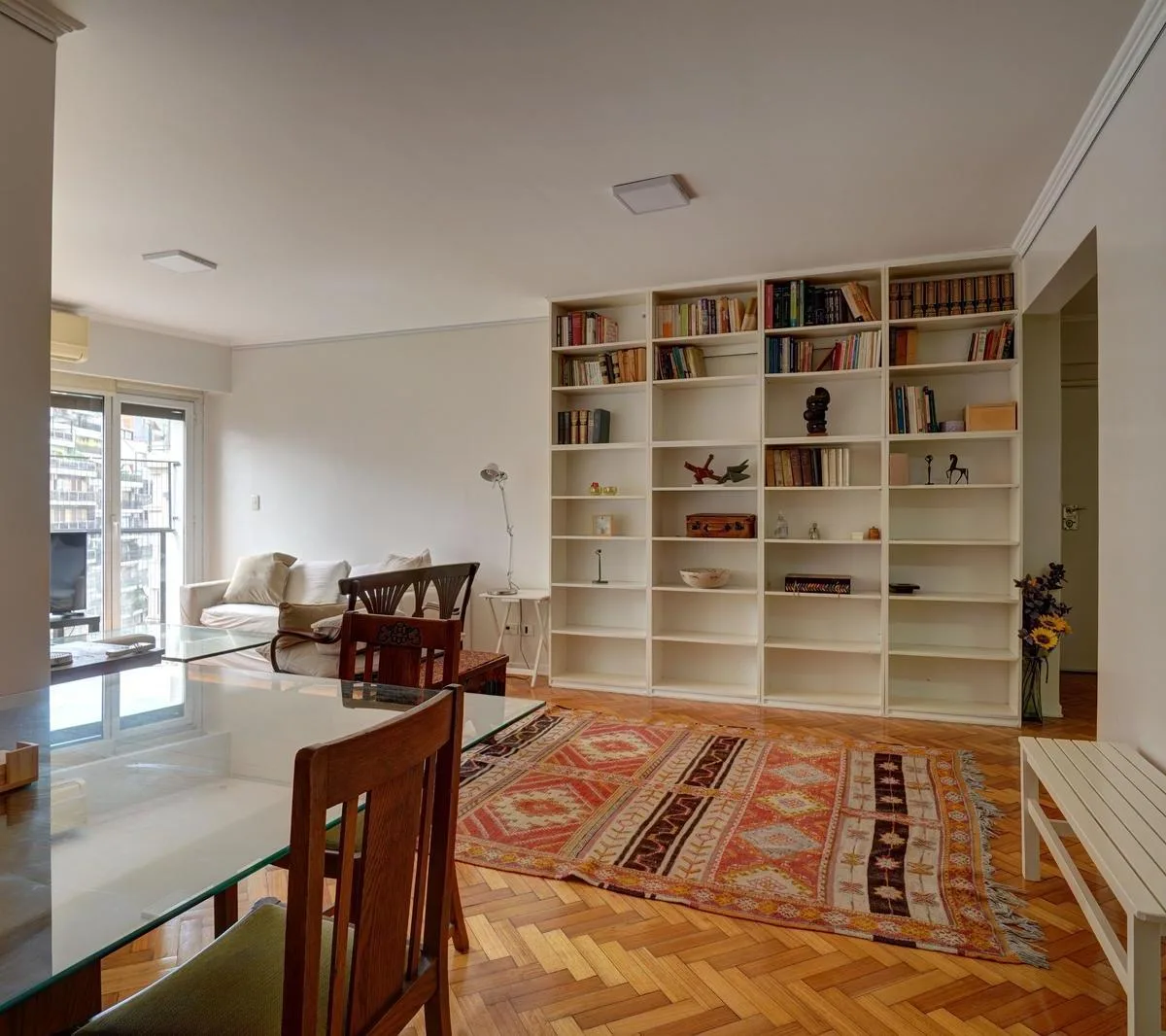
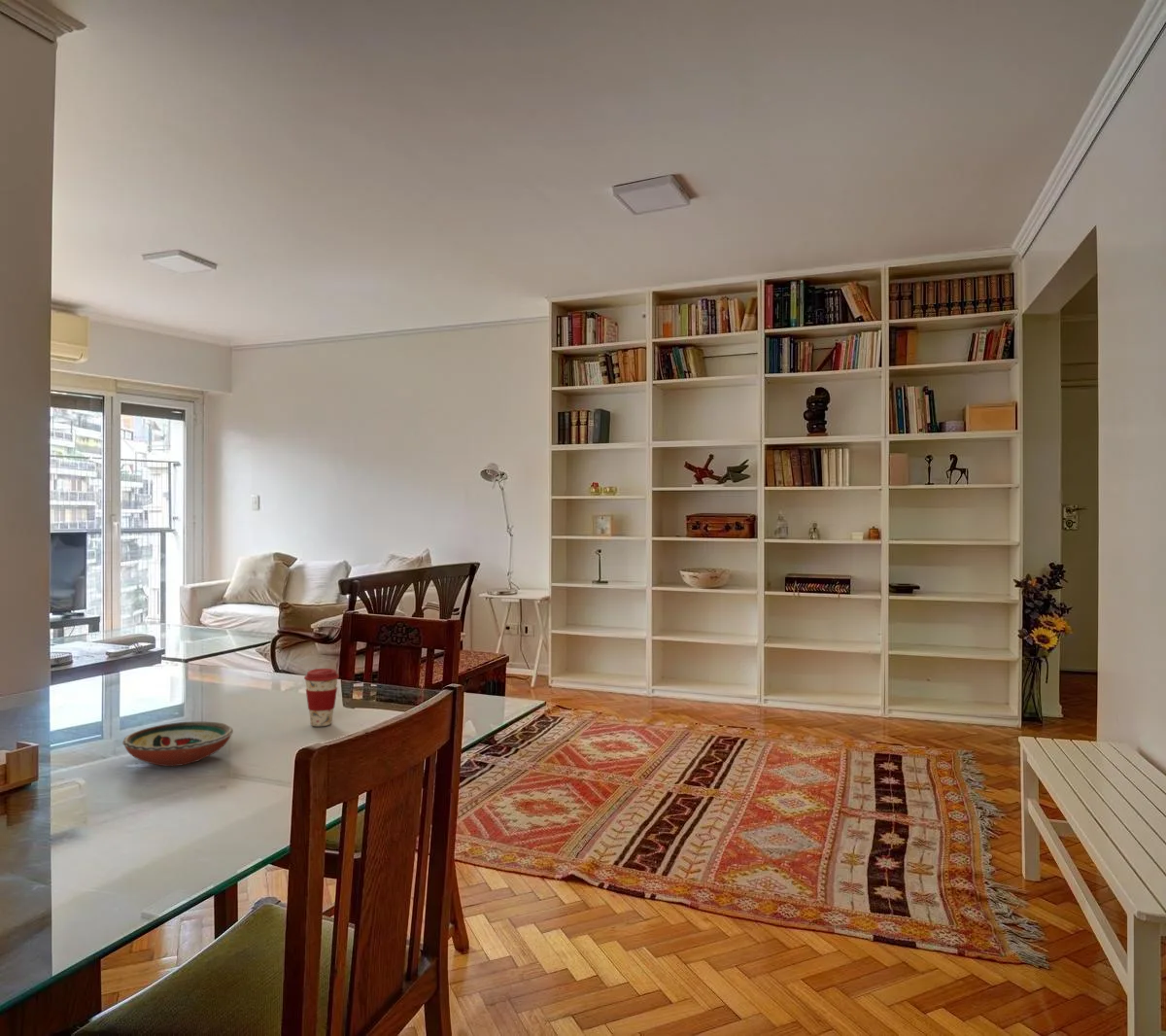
+ coffee cup [303,668,340,727]
+ decorative bowl [121,721,234,767]
